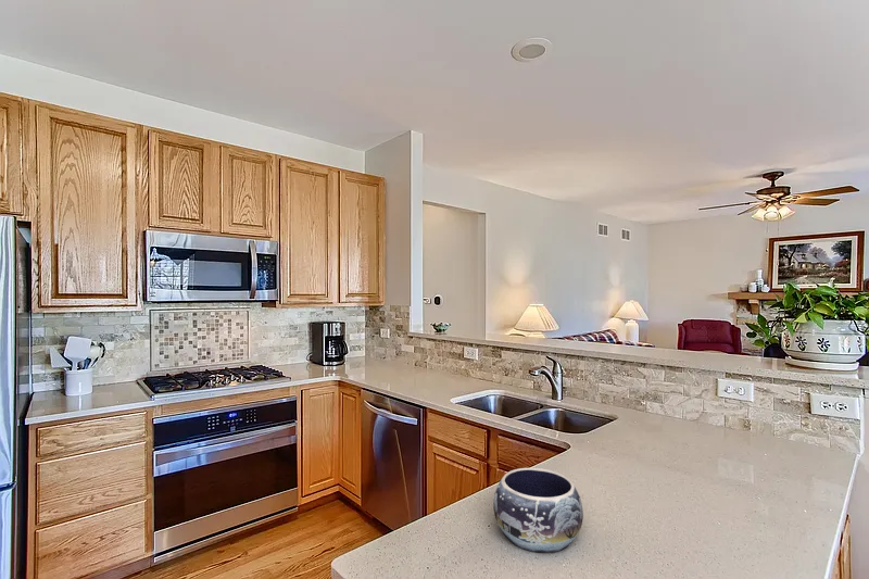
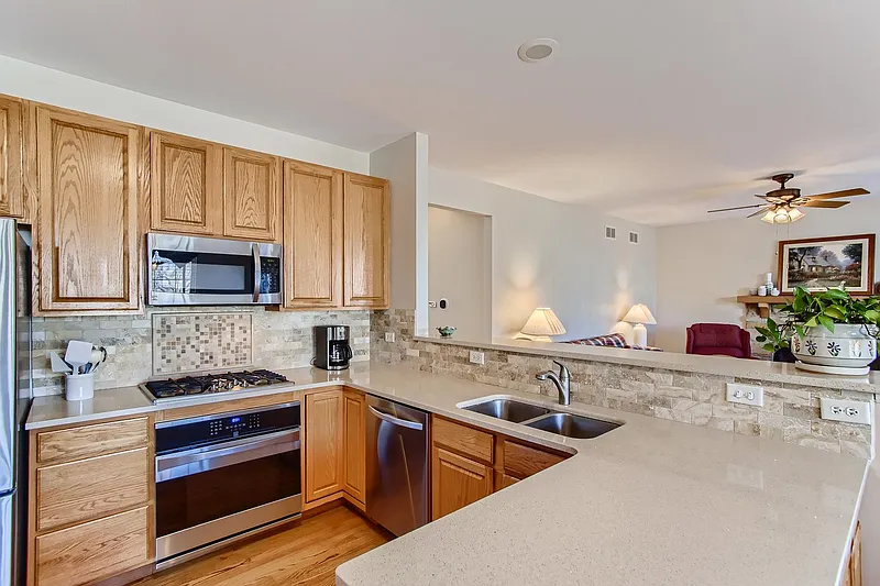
- decorative bowl [492,467,584,554]
